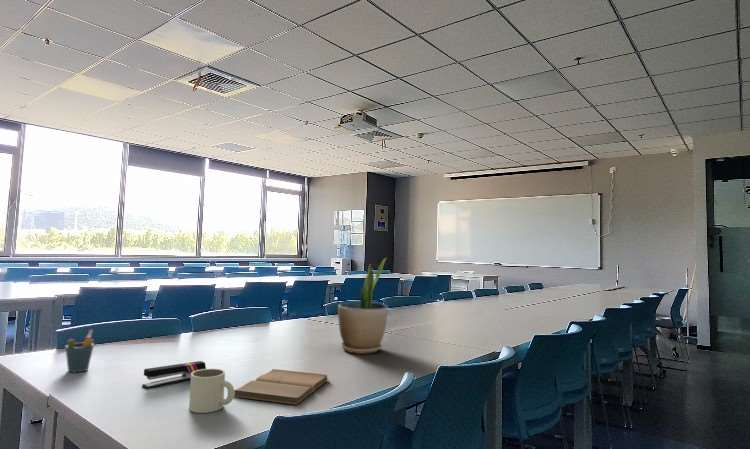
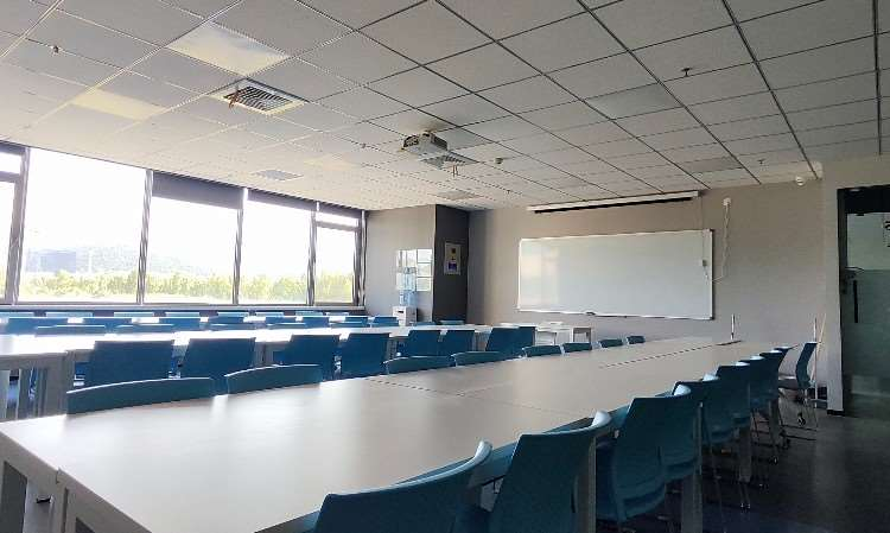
- mug [188,368,235,414]
- book [234,368,329,405]
- stapler [141,360,207,390]
- potted plant [337,257,389,355]
- pen holder [64,328,95,373]
